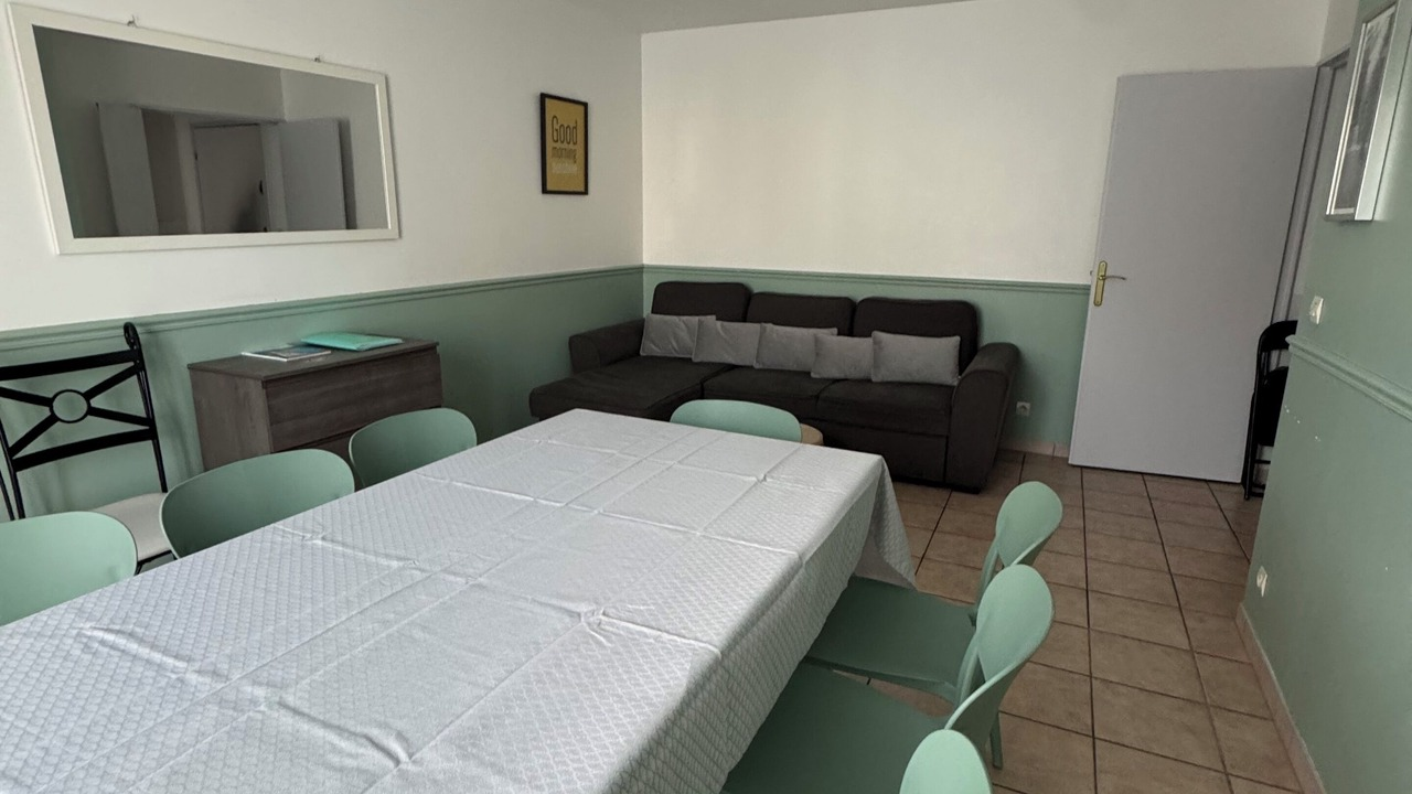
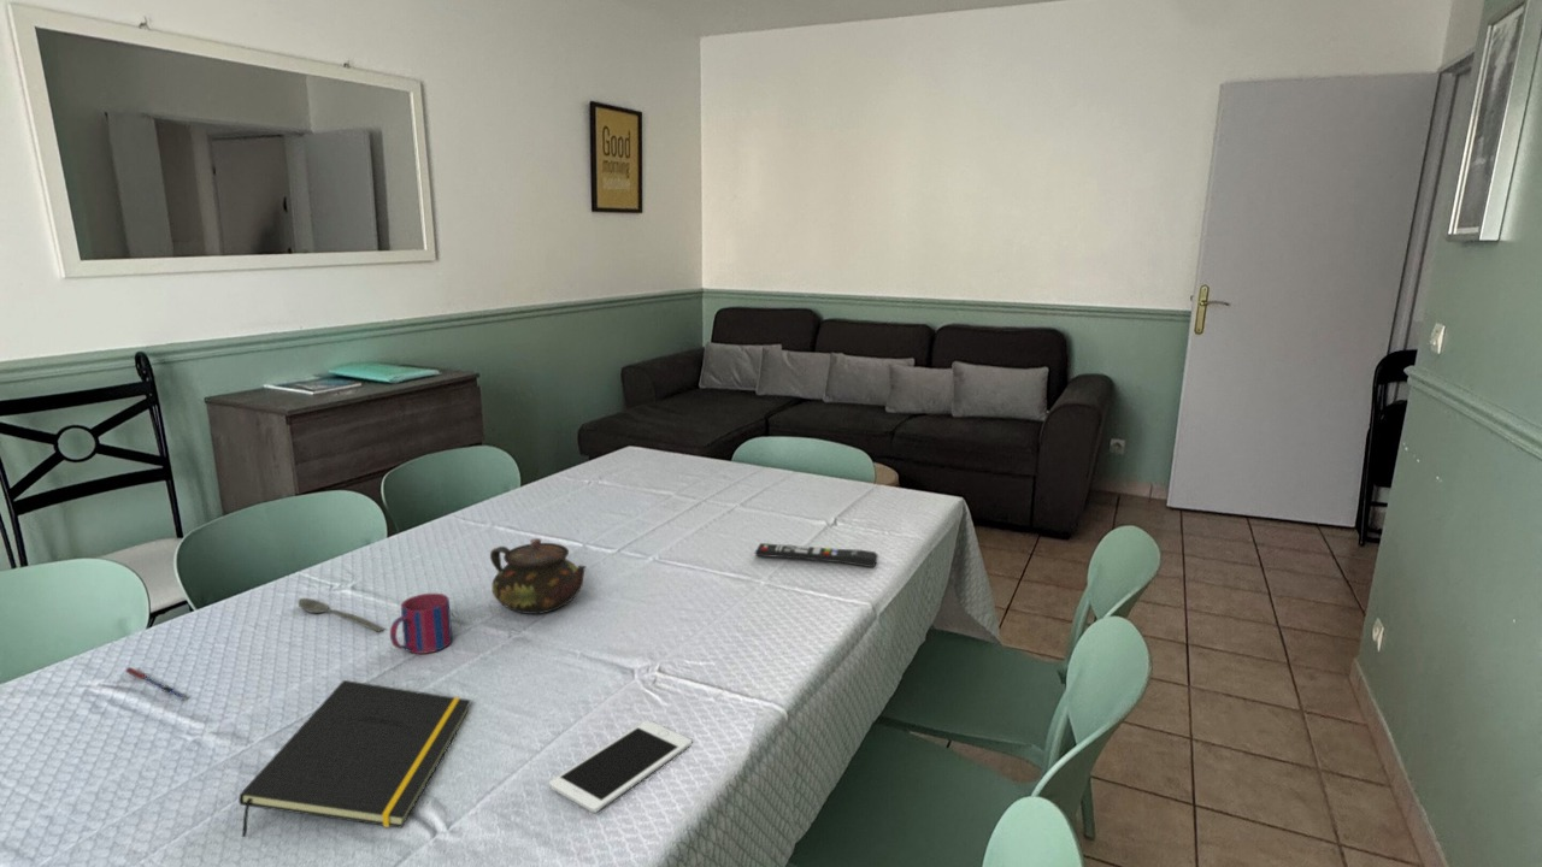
+ teapot [489,537,588,615]
+ cell phone [548,719,693,814]
+ pen [124,666,189,702]
+ remote control [754,542,879,568]
+ notepad [237,679,472,838]
+ spoon [298,597,386,633]
+ mug [389,592,453,655]
